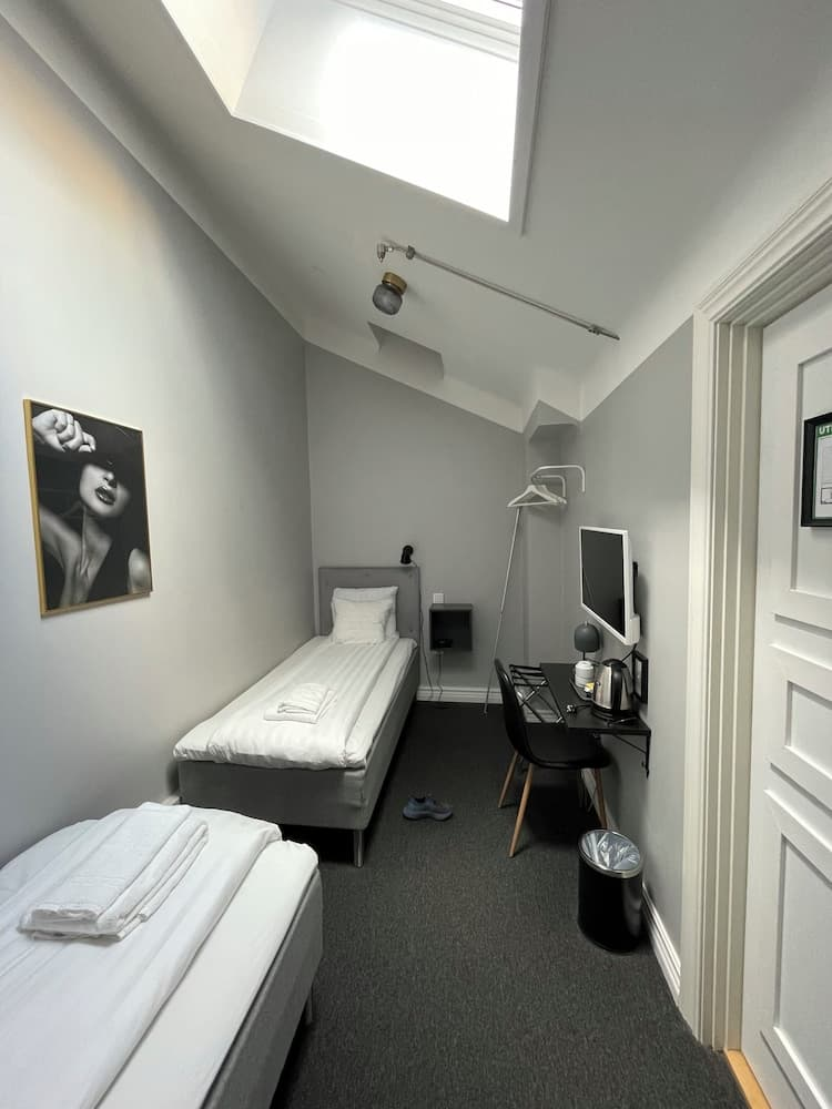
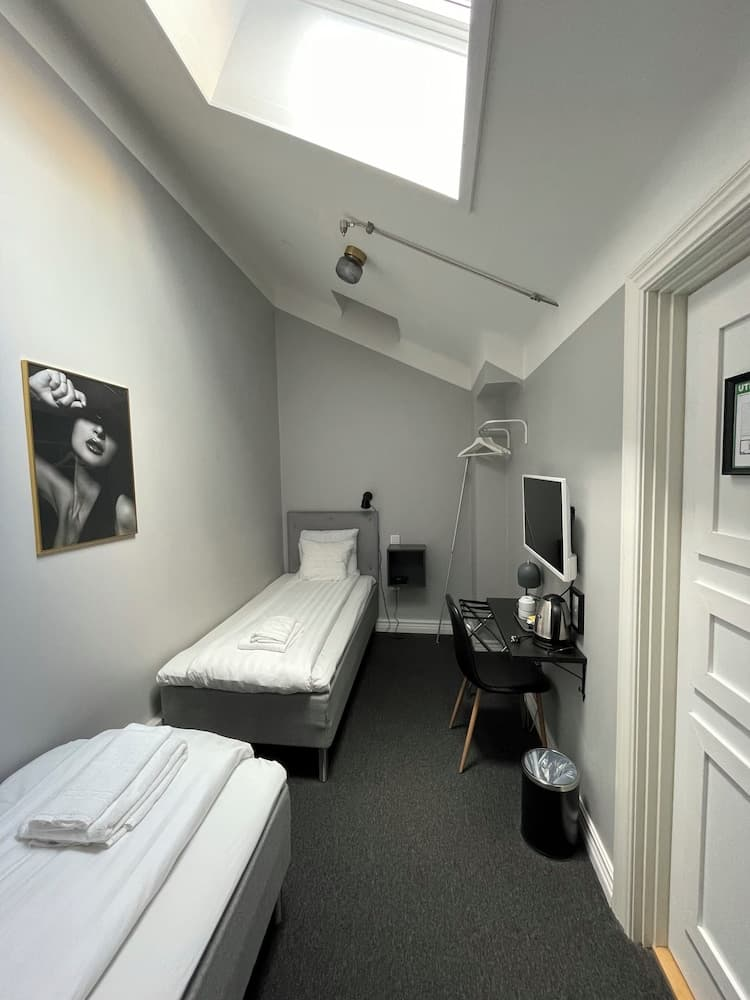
- shoe [403,792,455,821]
